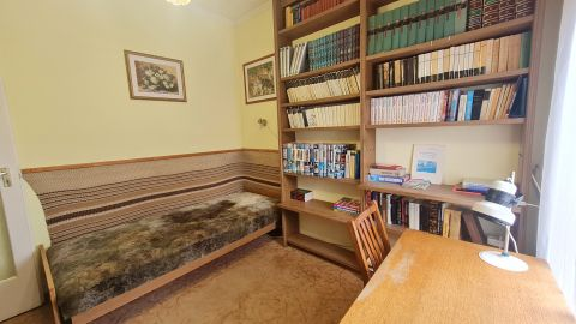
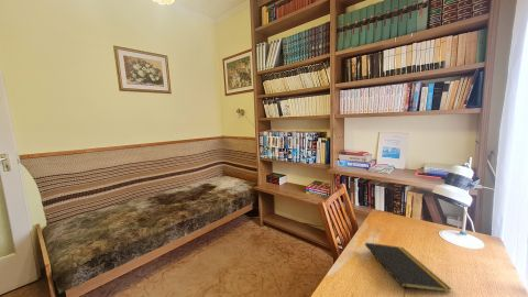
+ notepad [364,242,453,297]
